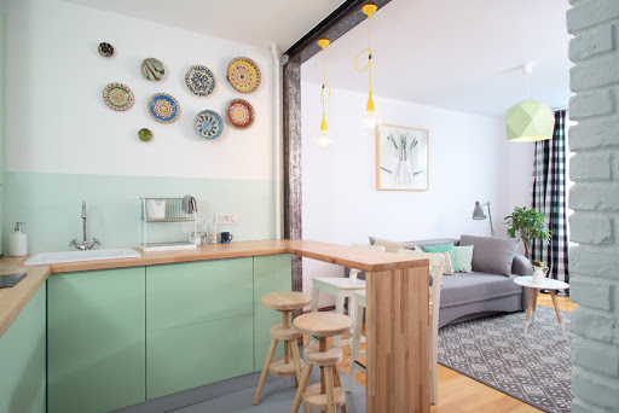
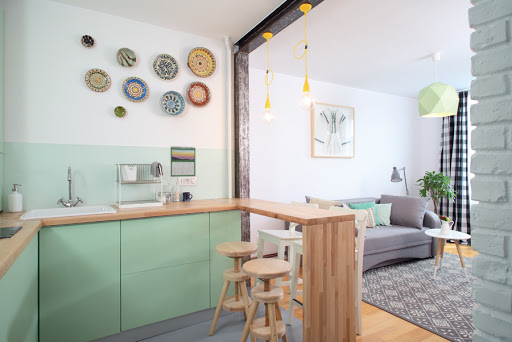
+ calendar [170,145,196,178]
